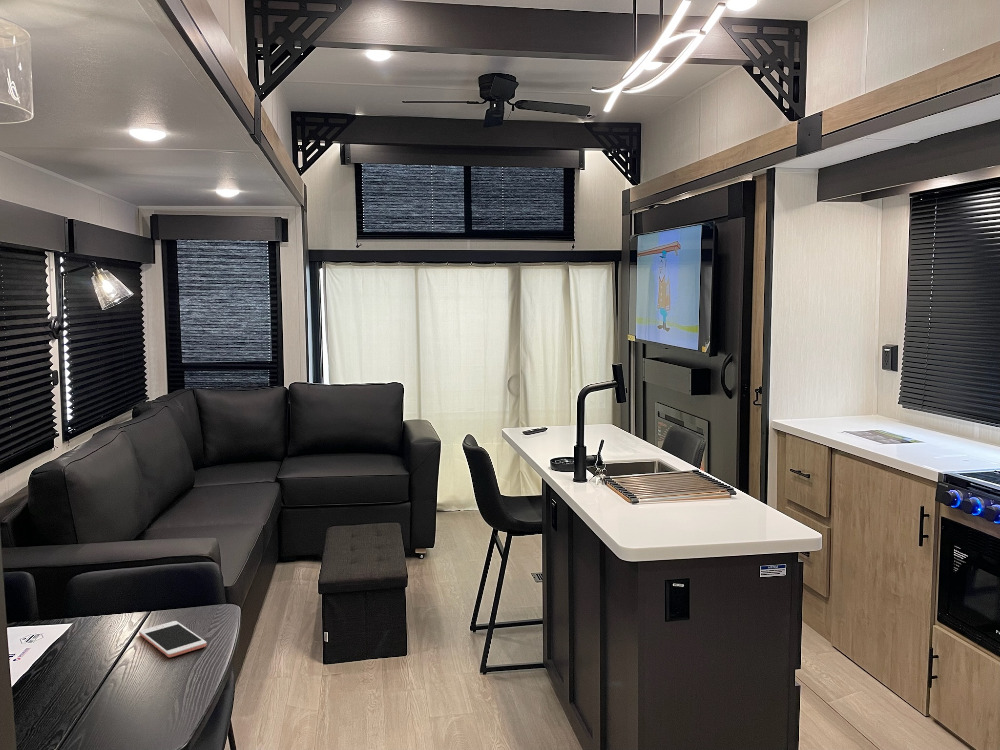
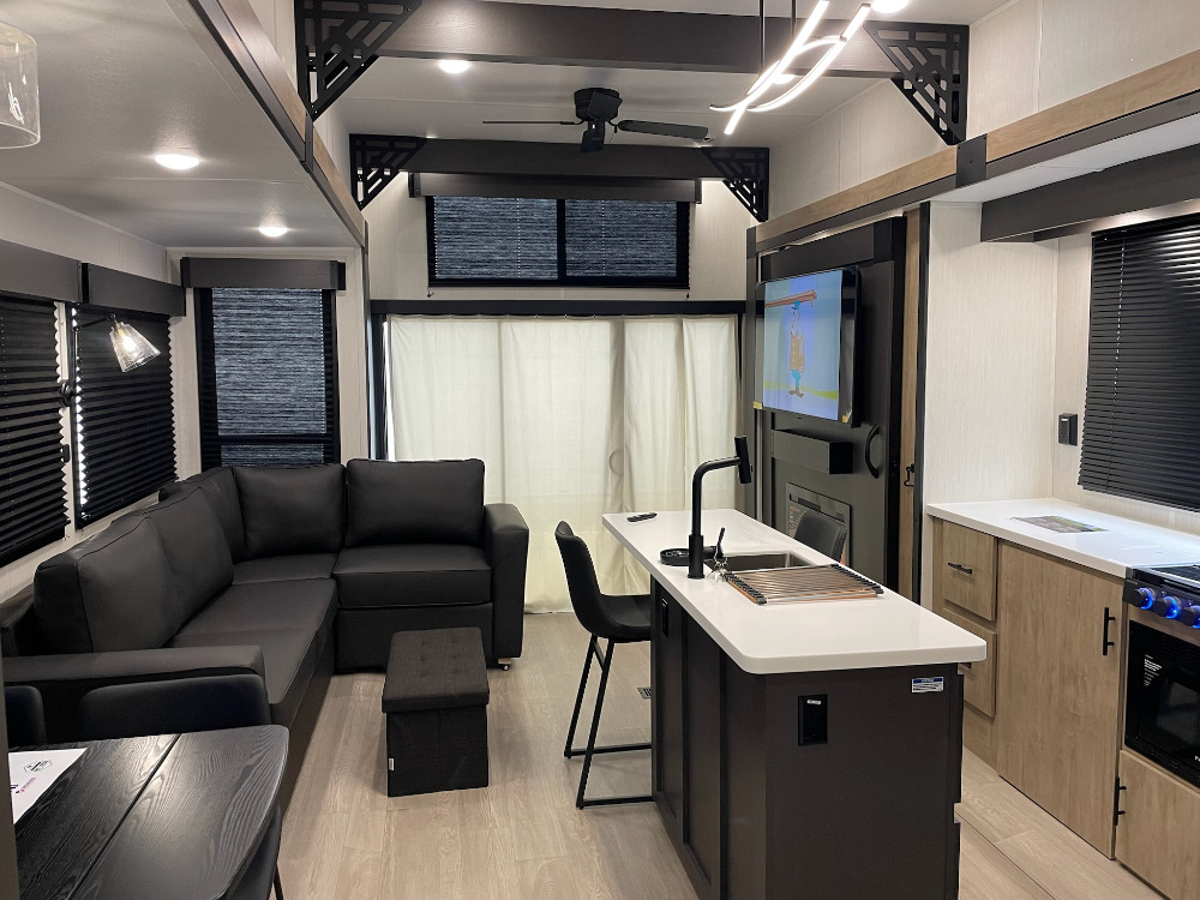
- cell phone [138,620,208,658]
